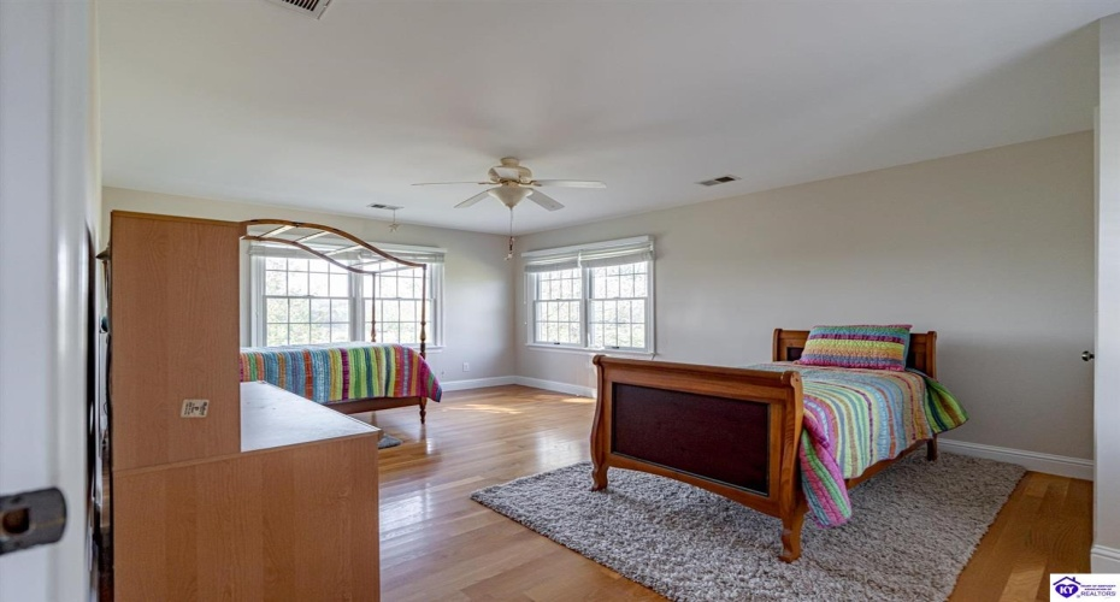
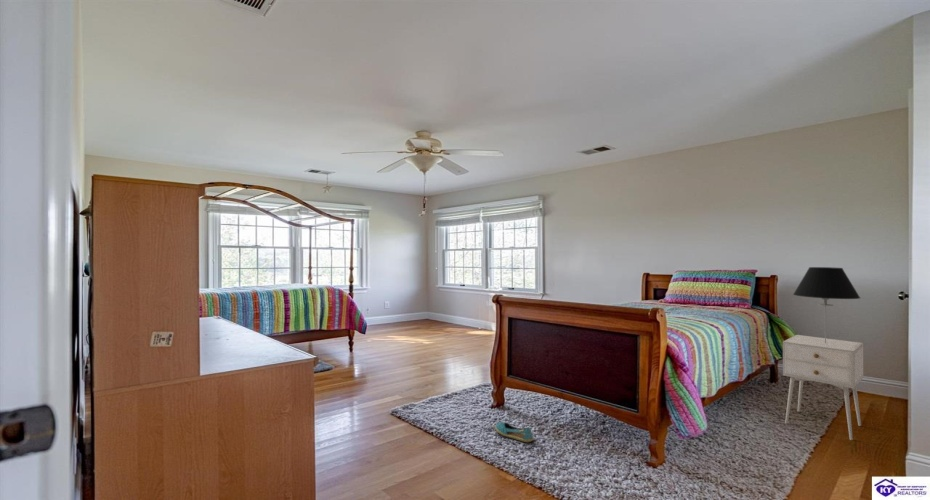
+ shoe [494,421,535,443]
+ nightstand [782,334,864,441]
+ table lamp [792,266,861,343]
